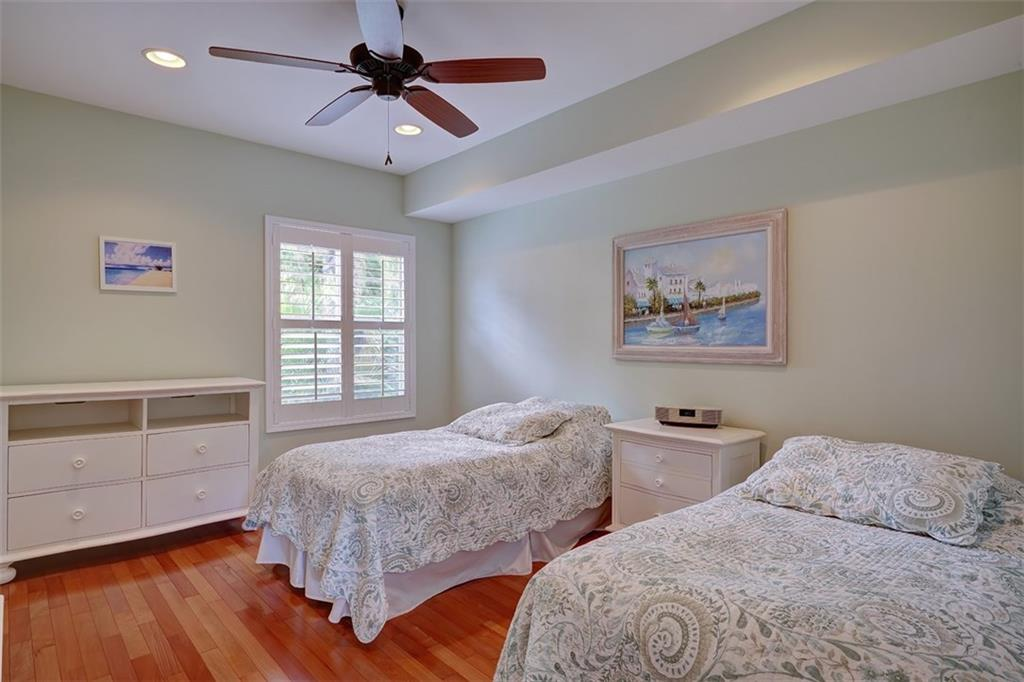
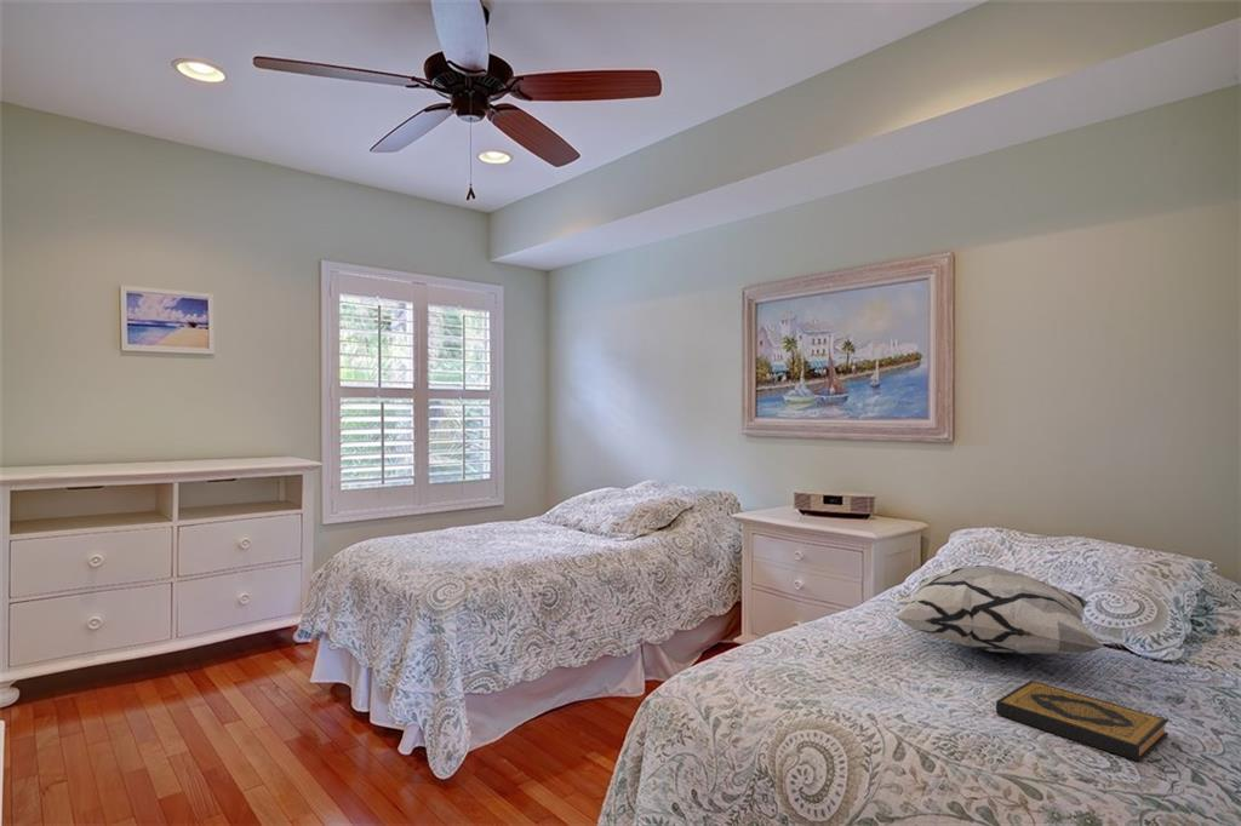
+ hardback book [995,679,1169,762]
+ decorative pillow [894,564,1105,656]
